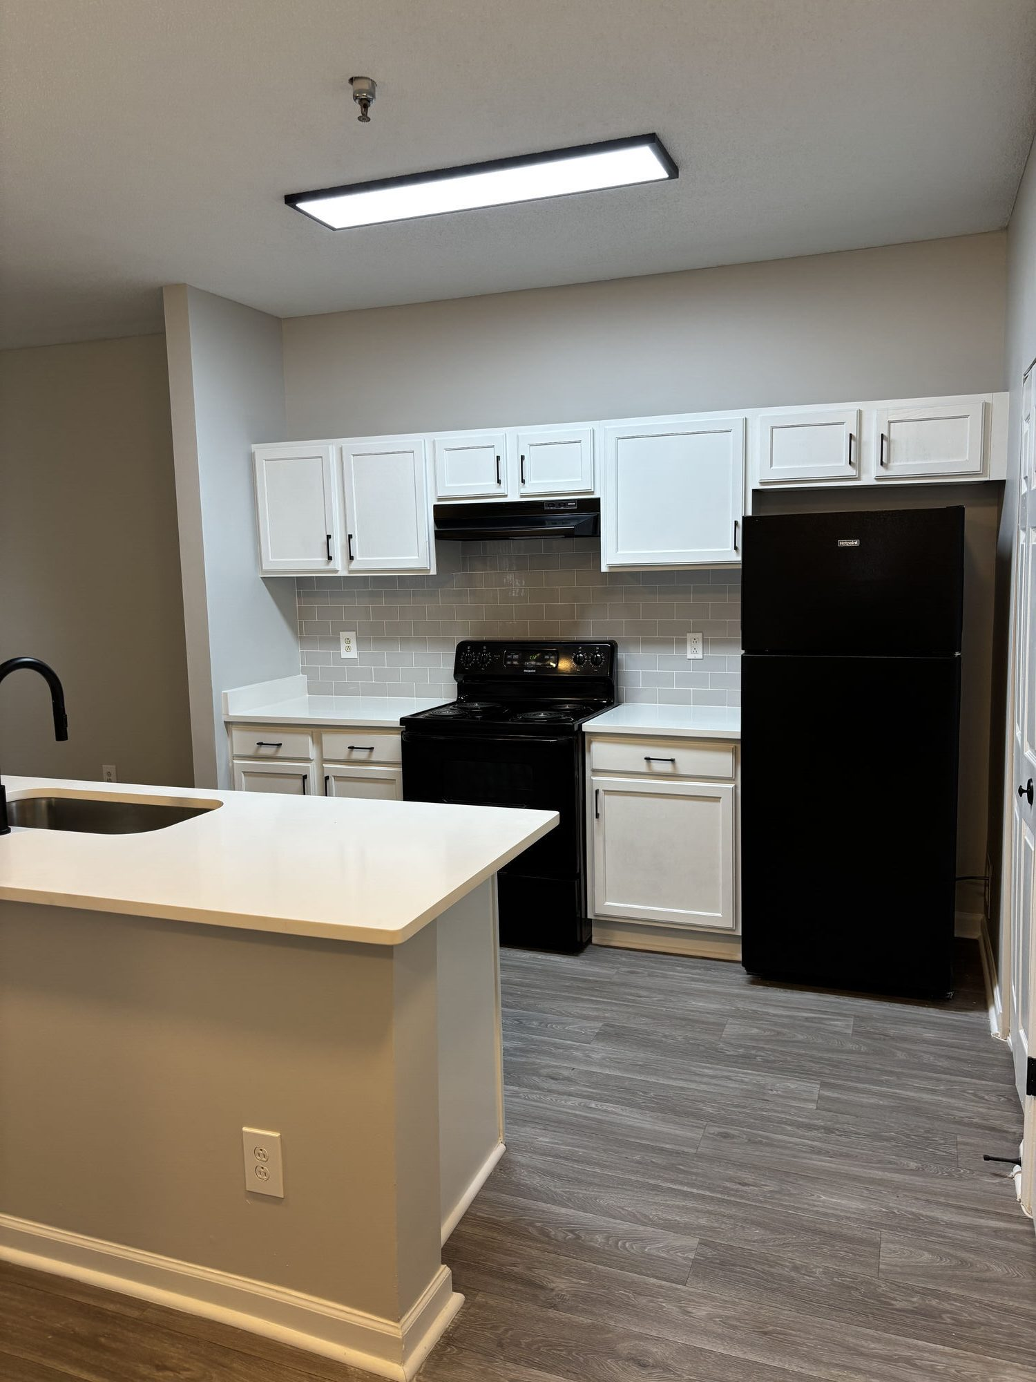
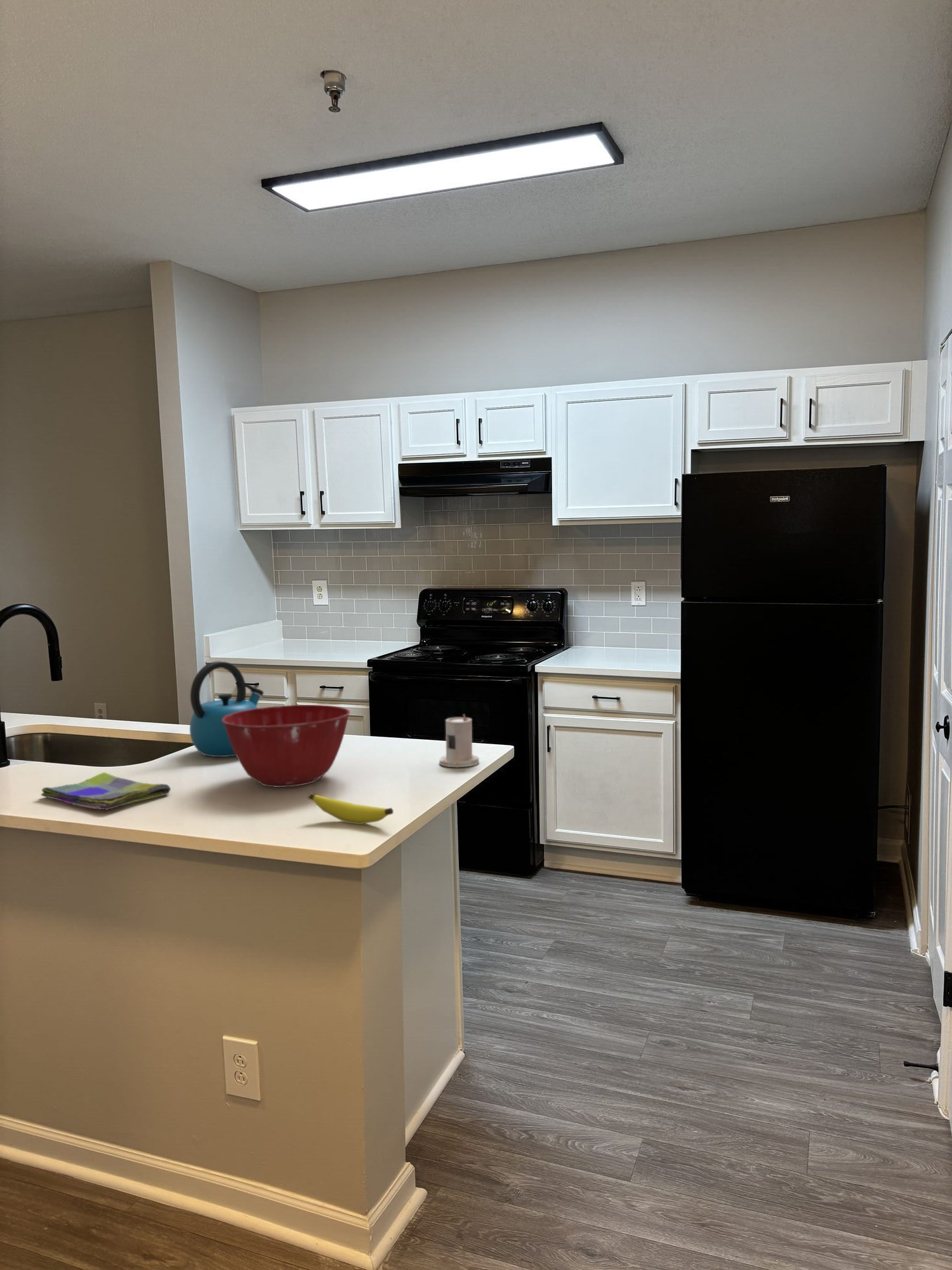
+ kettle [189,660,265,758]
+ dish towel [41,772,171,811]
+ mixing bowl [222,704,351,788]
+ banana [307,792,394,825]
+ candle [439,714,480,768]
